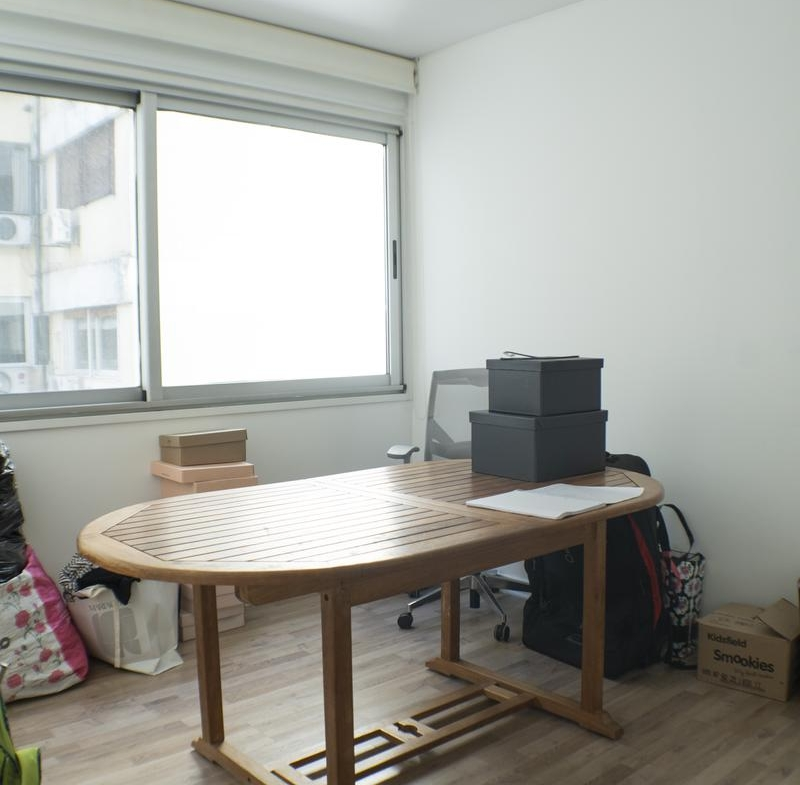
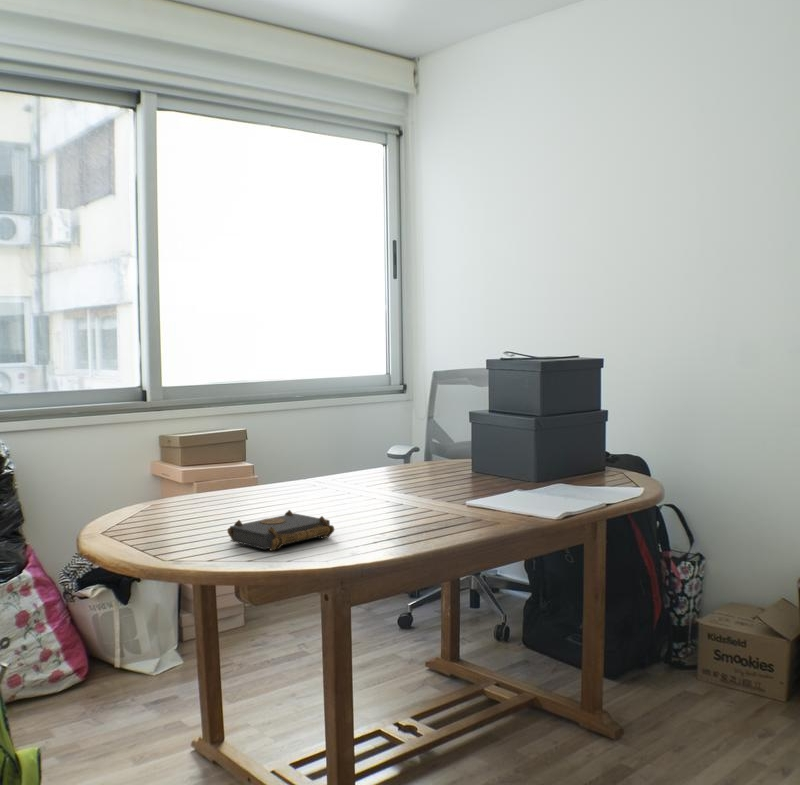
+ book [226,509,335,552]
